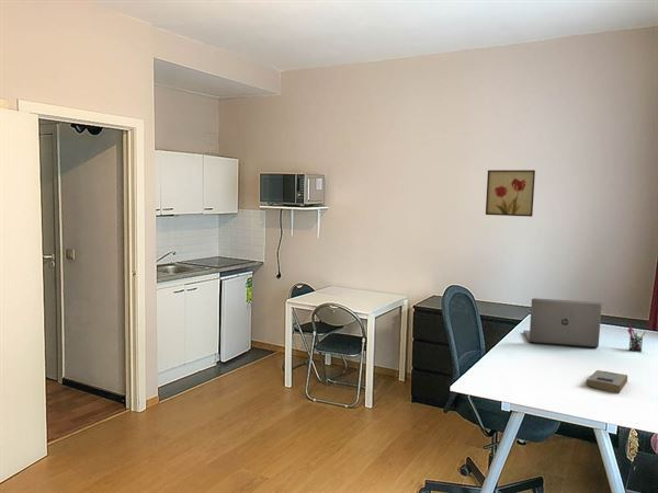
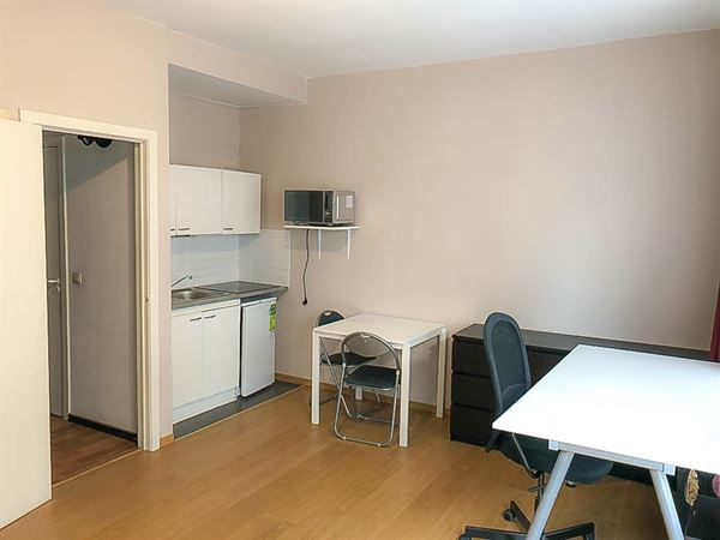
- laptop [522,297,603,349]
- wall art [485,169,536,218]
- pen holder [626,325,647,354]
- book [586,369,628,394]
